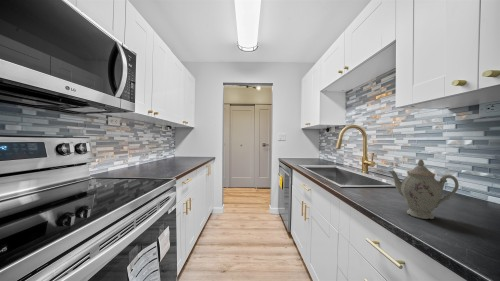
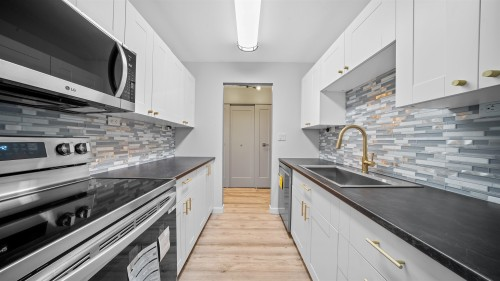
- chinaware [387,158,460,220]
